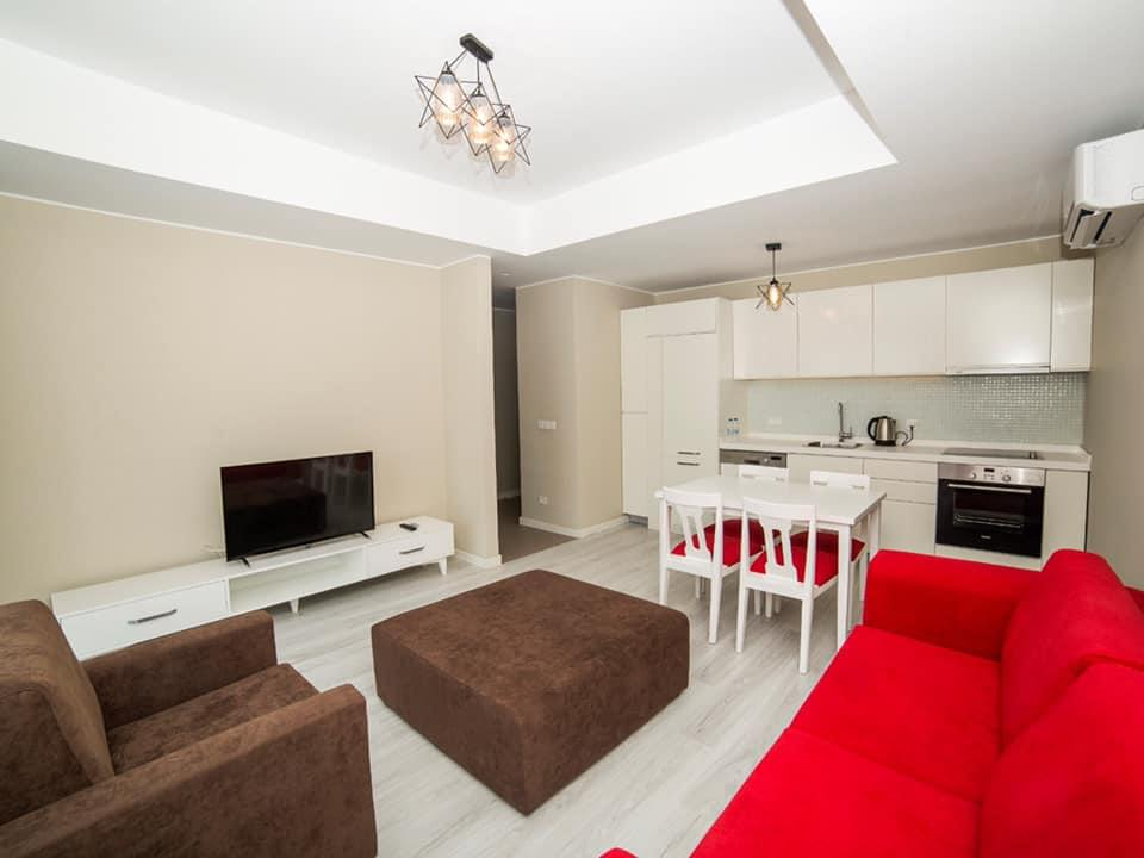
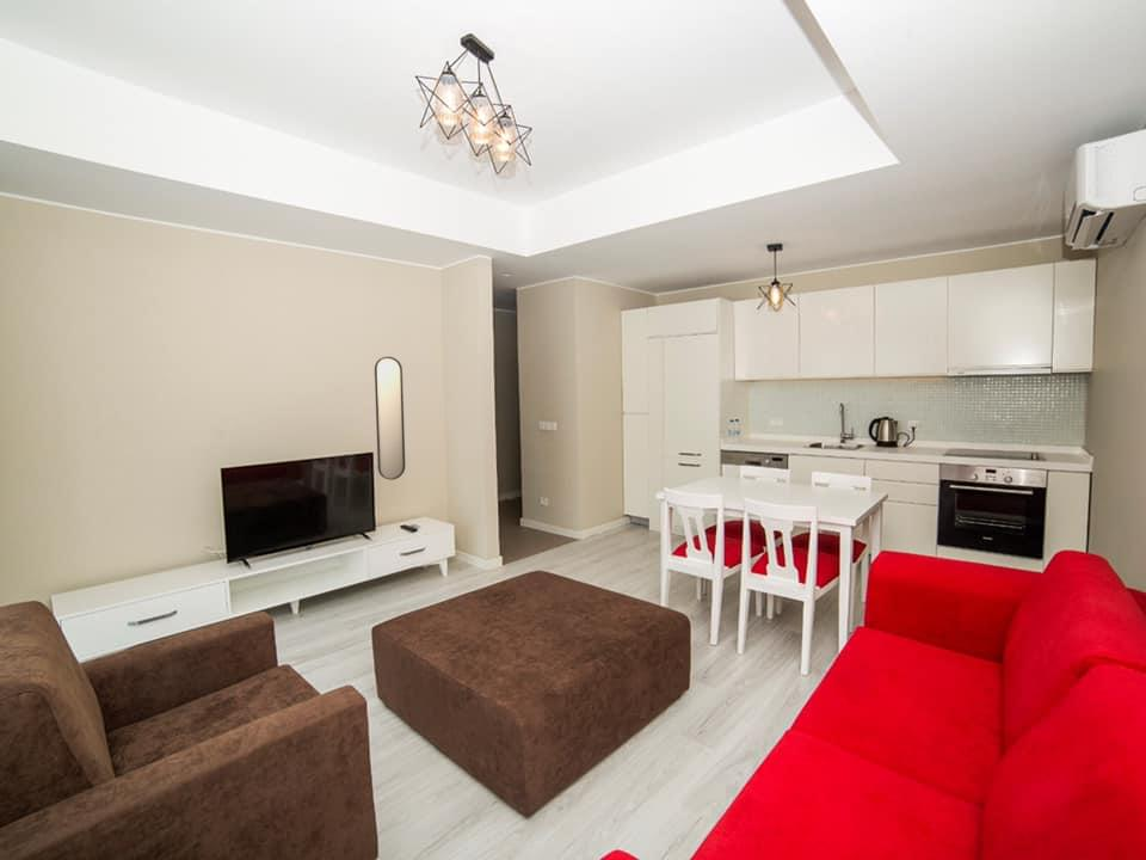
+ home mirror [374,356,406,481]
